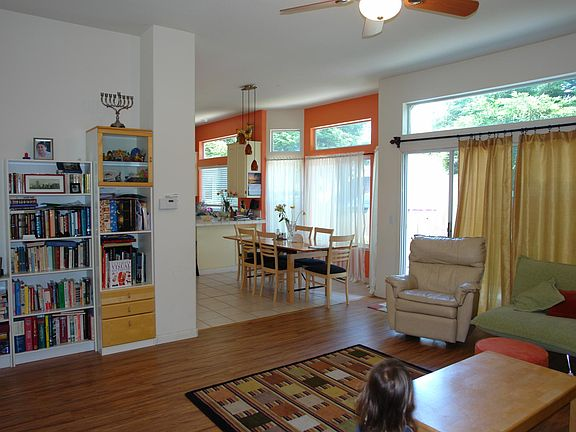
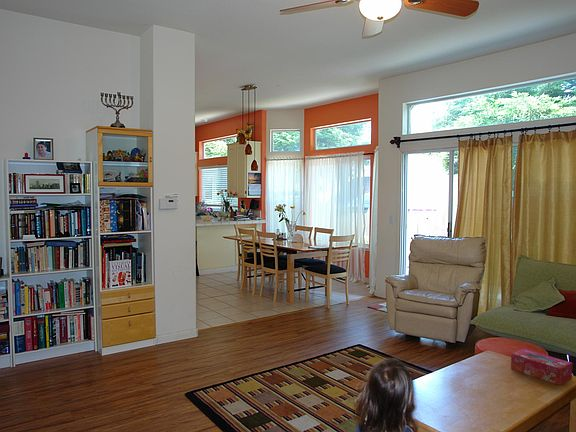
+ tissue box [510,348,573,386]
